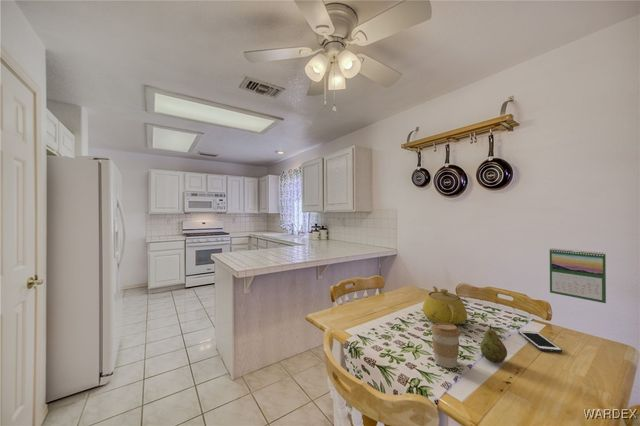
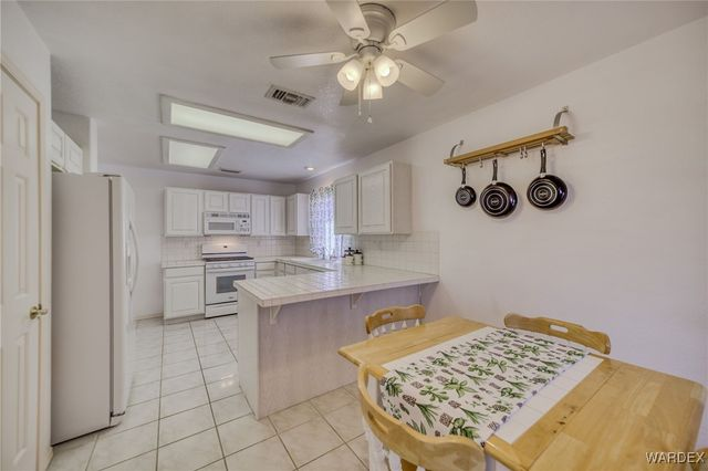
- cell phone [517,330,563,353]
- fruit [479,324,508,363]
- teapot [422,285,468,327]
- calendar [549,247,607,304]
- coffee cup [430,323,462,369]
